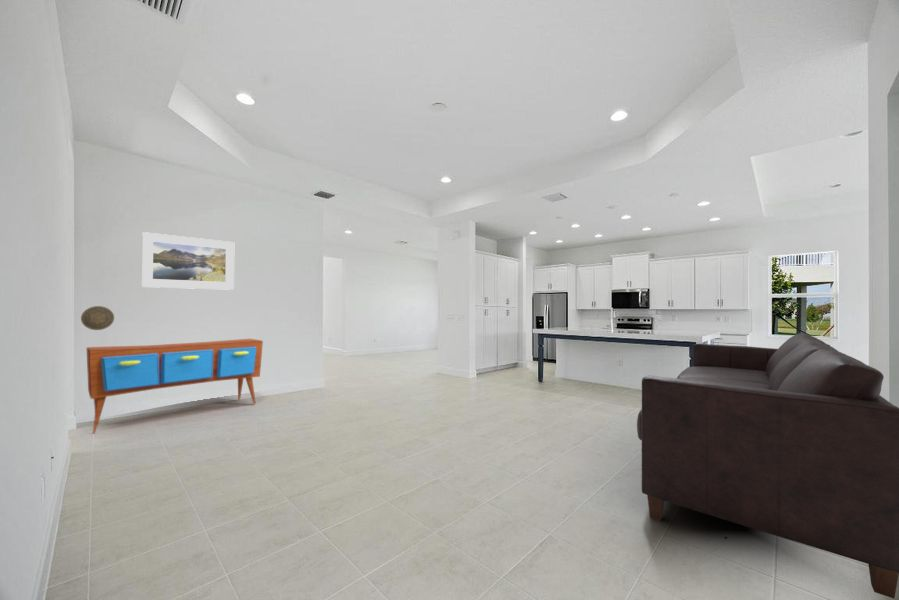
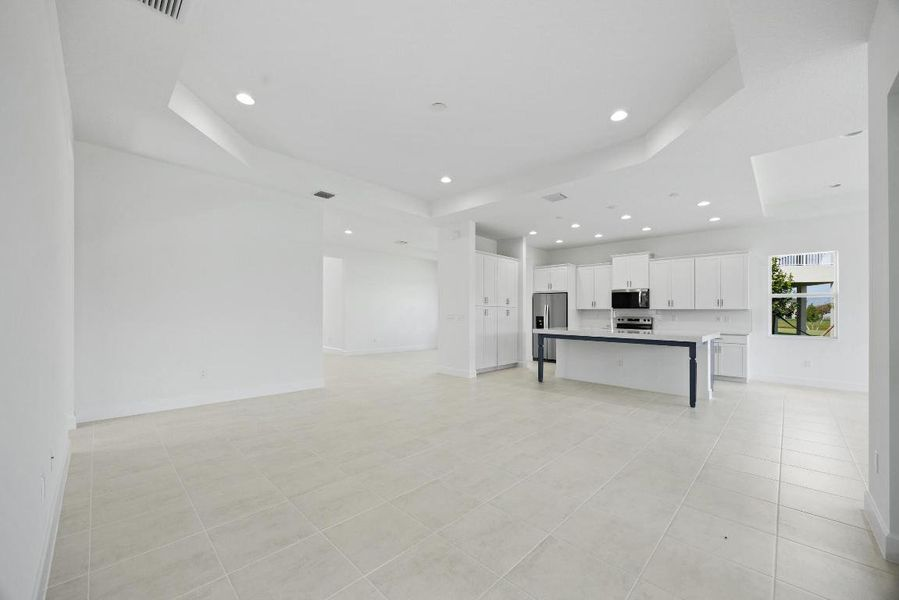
- decorative plate [80,305,115,331]
- sideboard [86,338,264,435]
- sofa [636,332,899,599]
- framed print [141,231,235,291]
